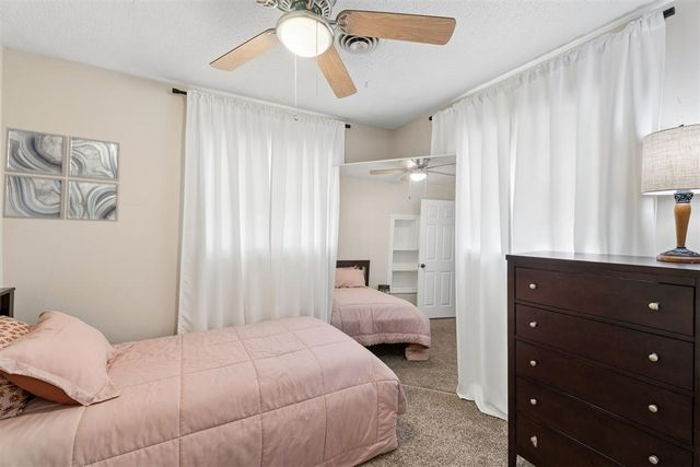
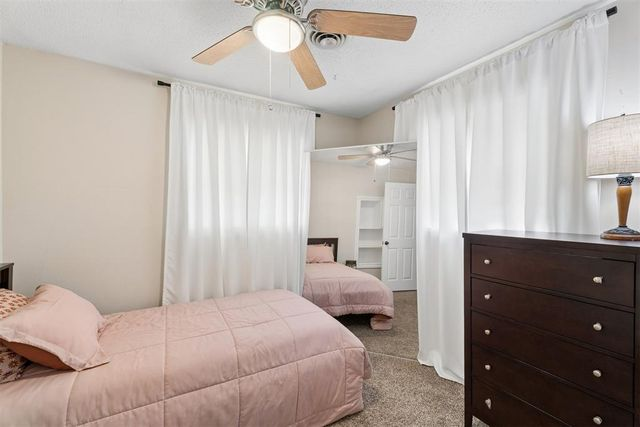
- wall art [1,127,122,223]
